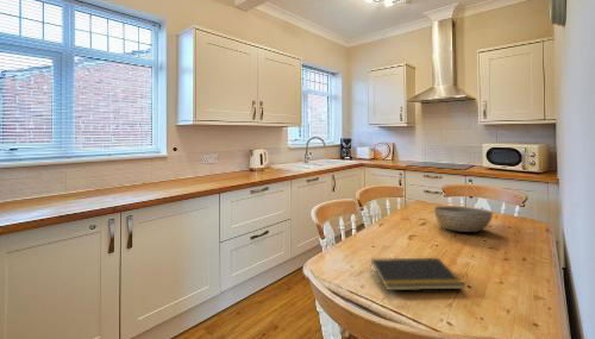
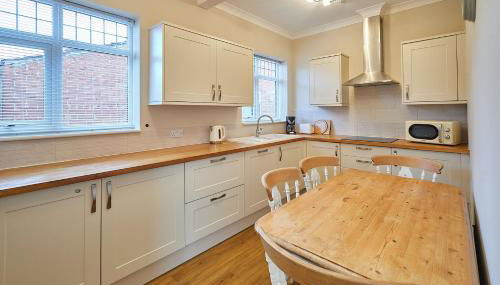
- notepad [369,257,466,291]
- bowl [433,205,494,233]
